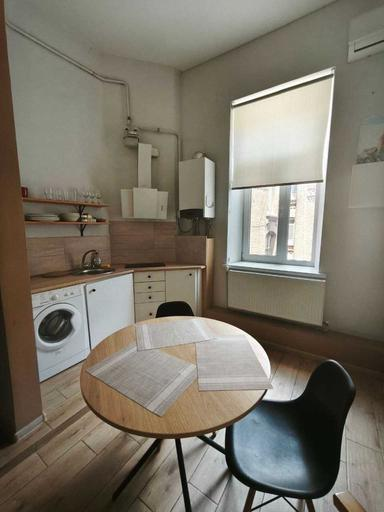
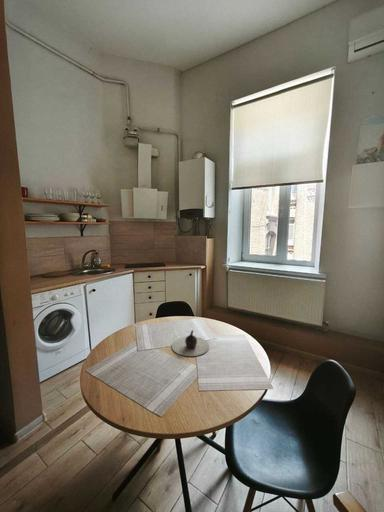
+ teapot [171,329,210,357]
